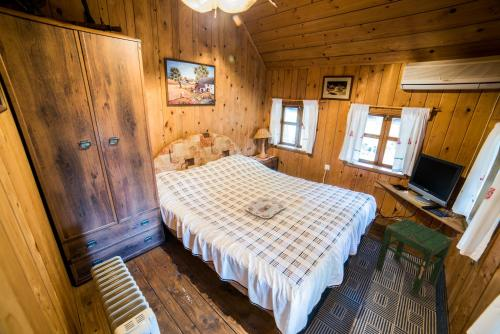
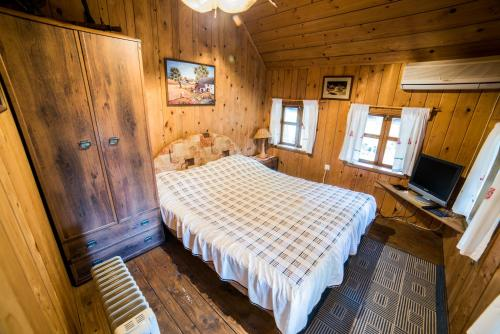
- serving tray [244,197,286,219]
- stool [375,218,454,298]
